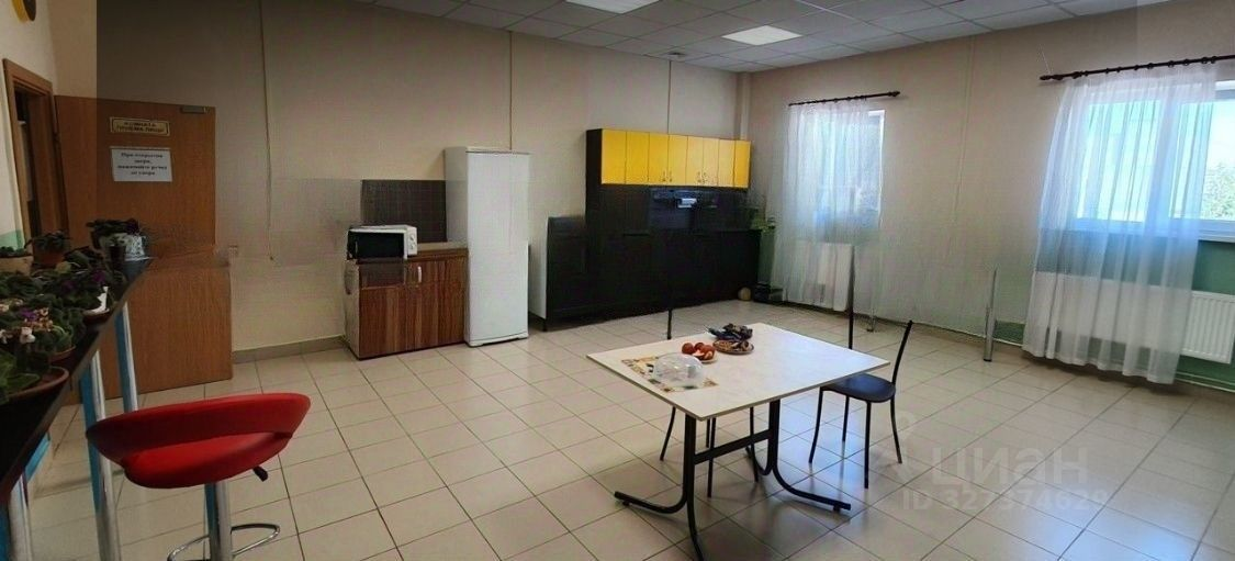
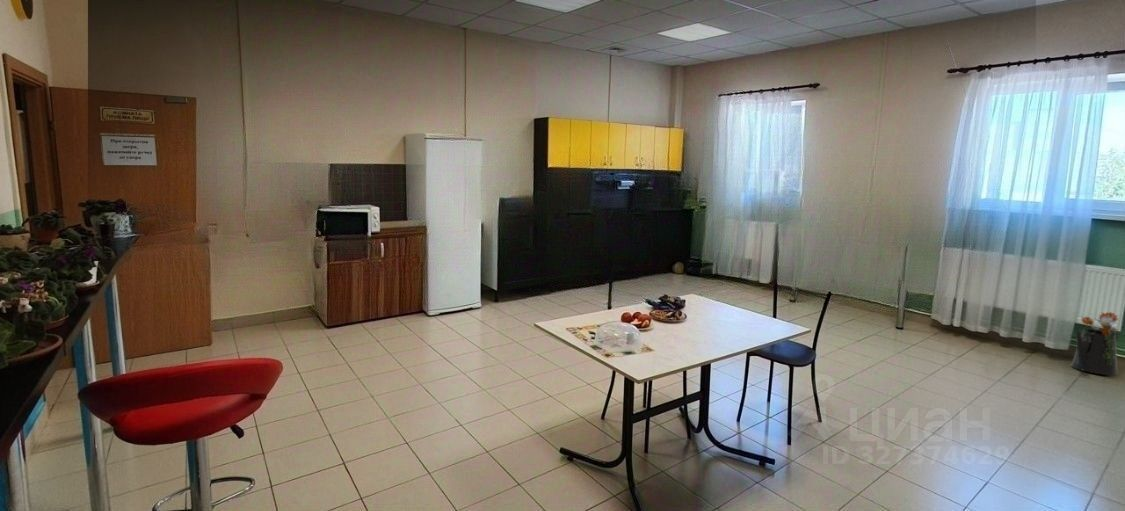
+ watering can [1069,311,1119,376]
